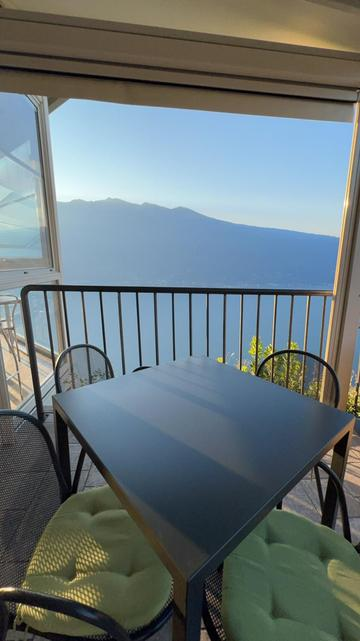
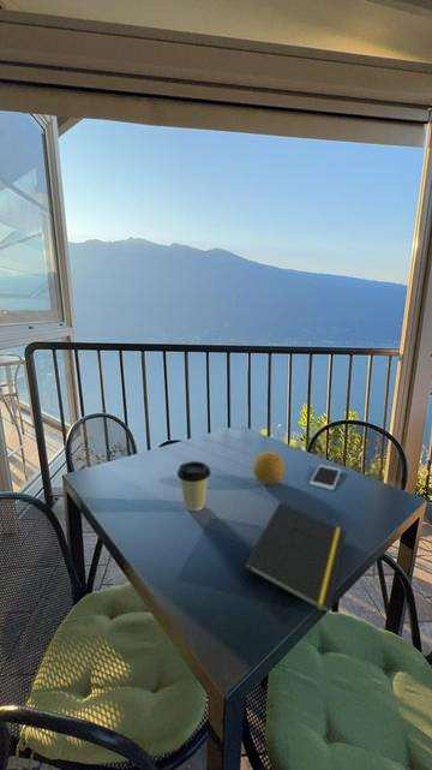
+ coffee cup [176,460,212,512]
+ smartphone [308,464,342,491]
+ notepad [244,501,347,613]
+ fruit [252,450,286,485]
